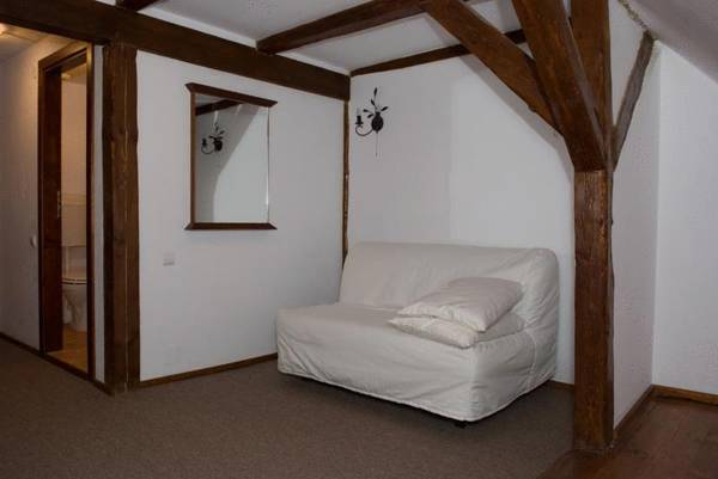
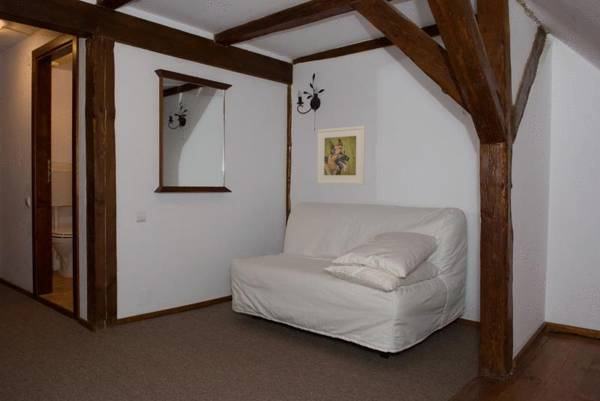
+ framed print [316,125,366,185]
